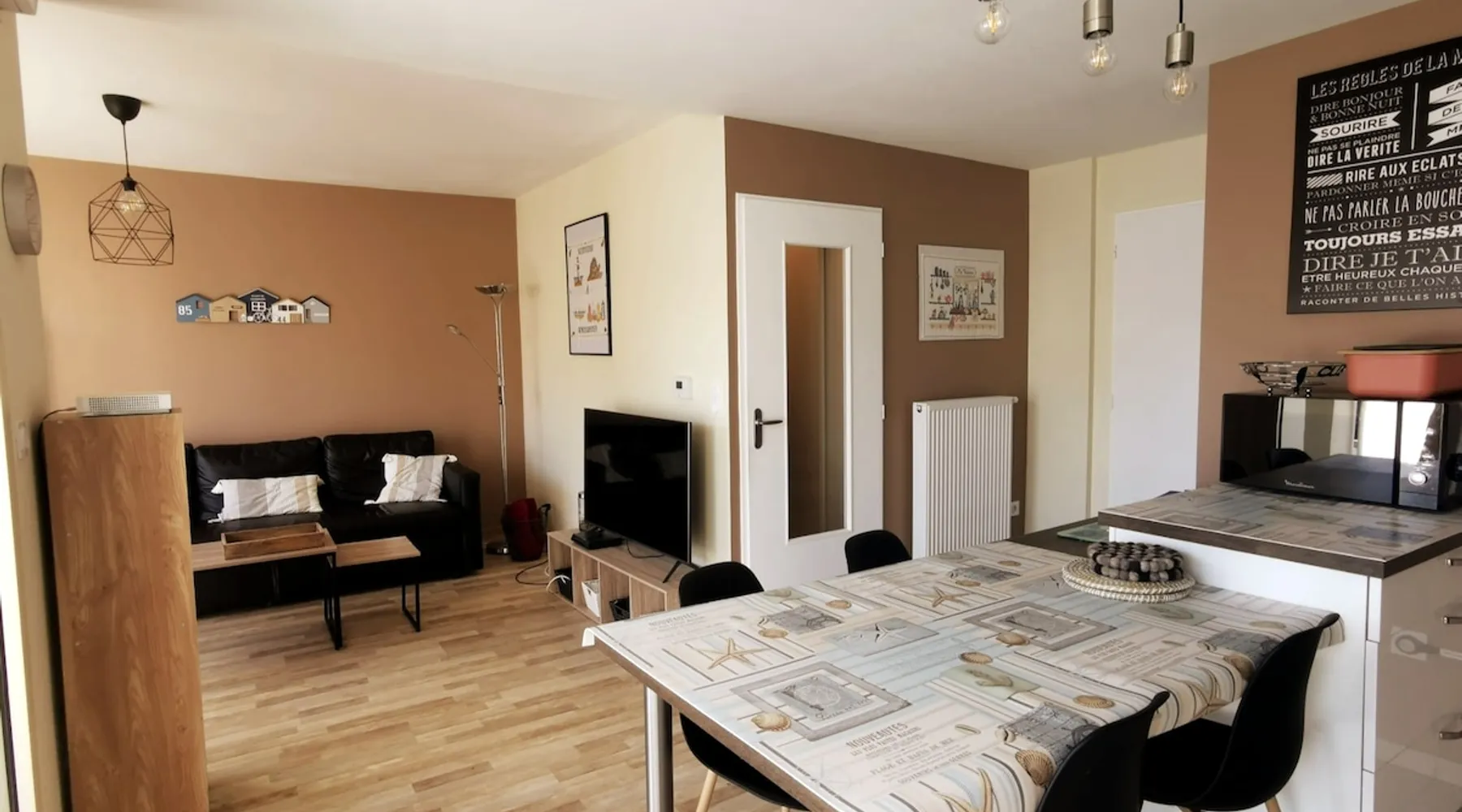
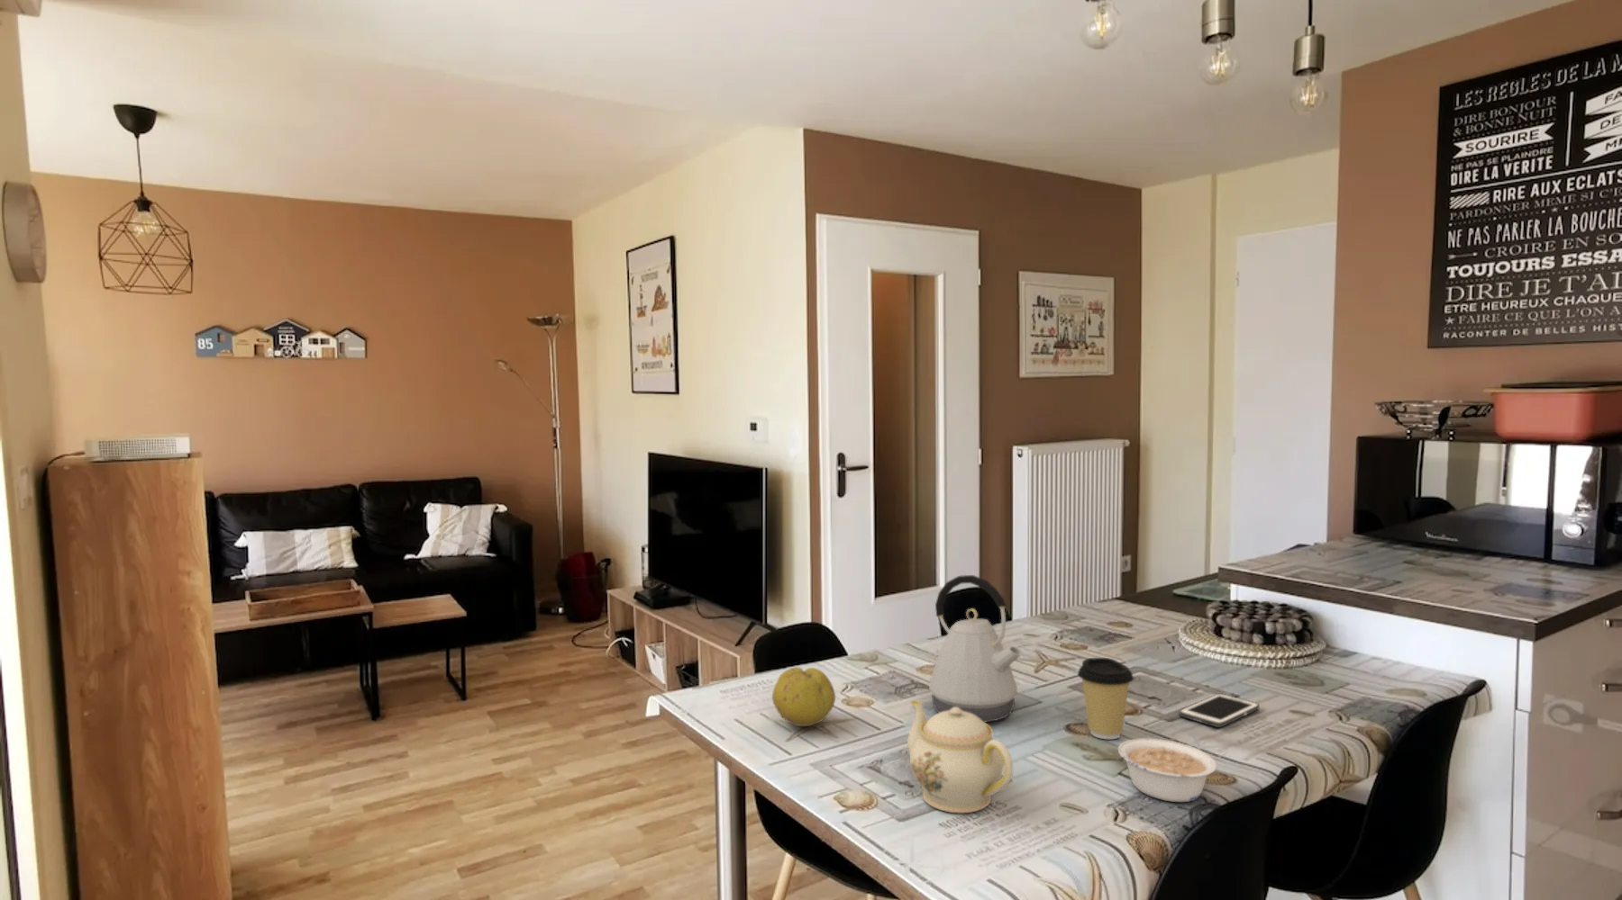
+ coffee cup [1077,657,1135,739]
+ legume [1117,737,1217,802]
+ teapot [906,699,1014,814]
+ kettle [929,574,1024,723]
+ cell phone [1178,693,1260,728]
+ fruit [771,666,837,727]
